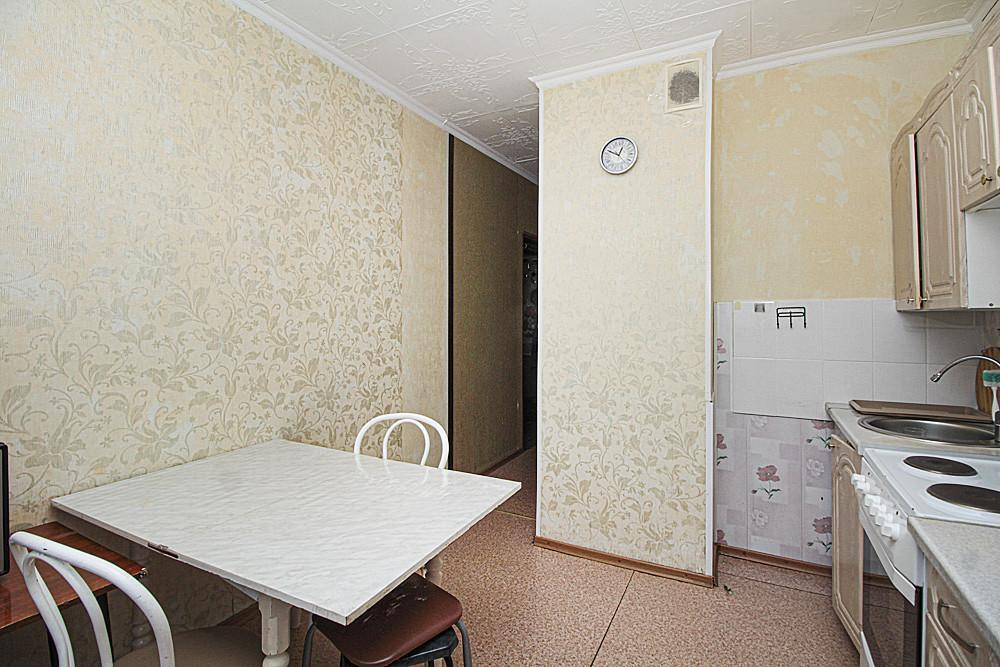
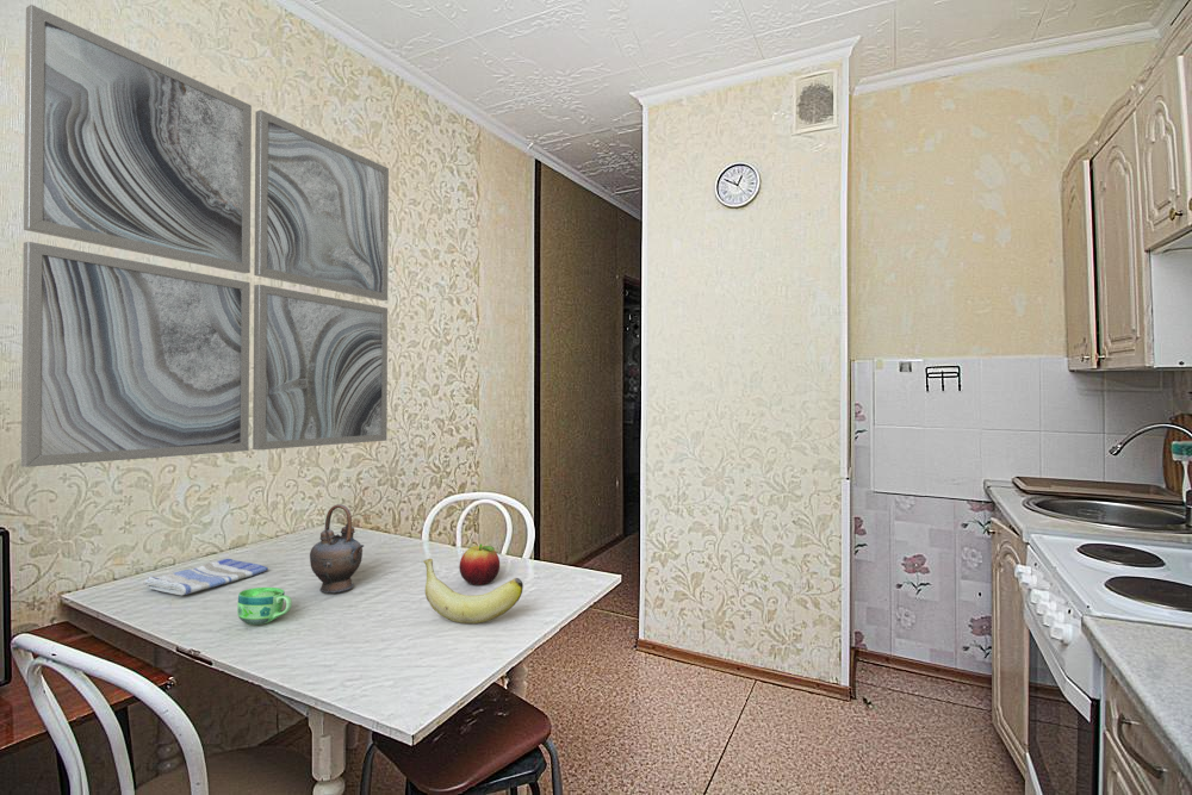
+ dish towel [143,558,269,596]
+ fruit [458,542,501,586]
+ teapot [309,503,365,594]
+ banana [422,558,524,625]
+ cup [236,586,293,626]
+ wall art [20,4,390,468]
